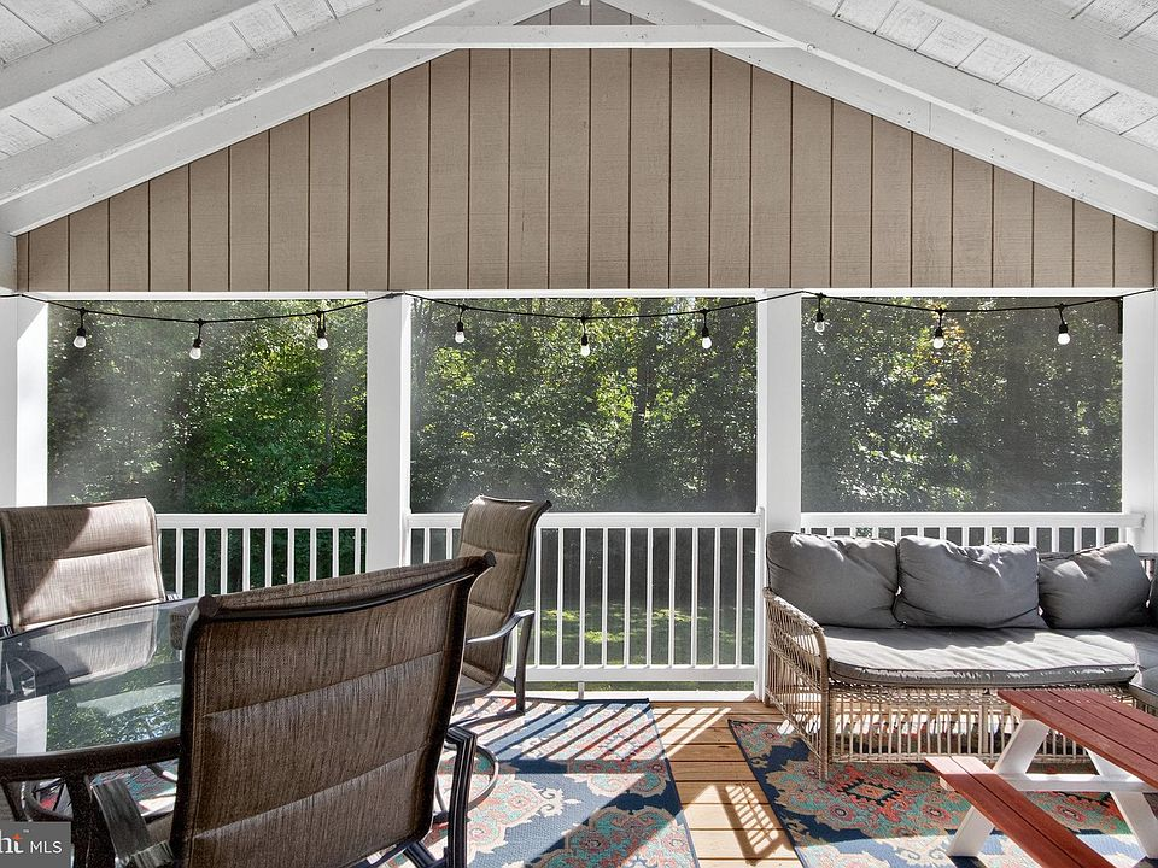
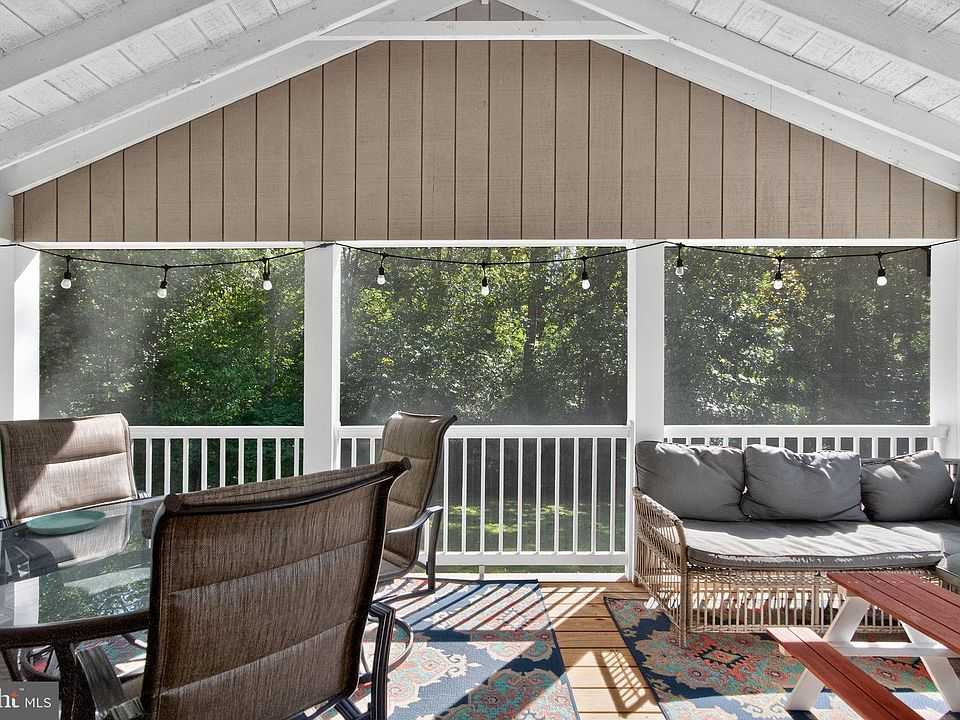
+ saucer [25,510,107,536]
